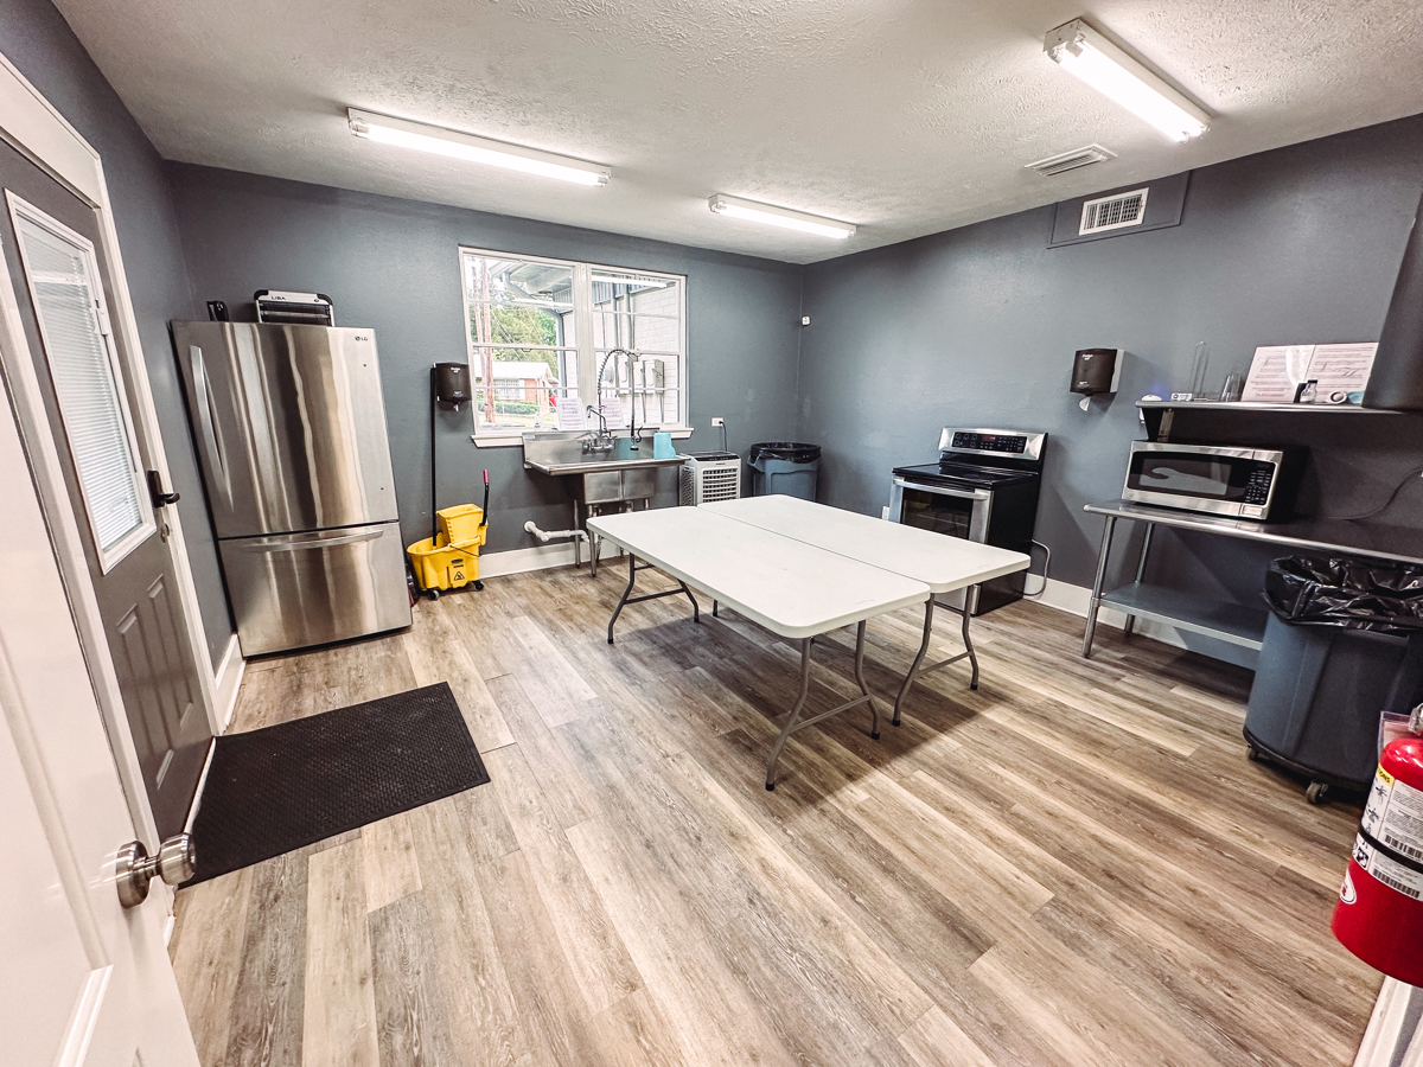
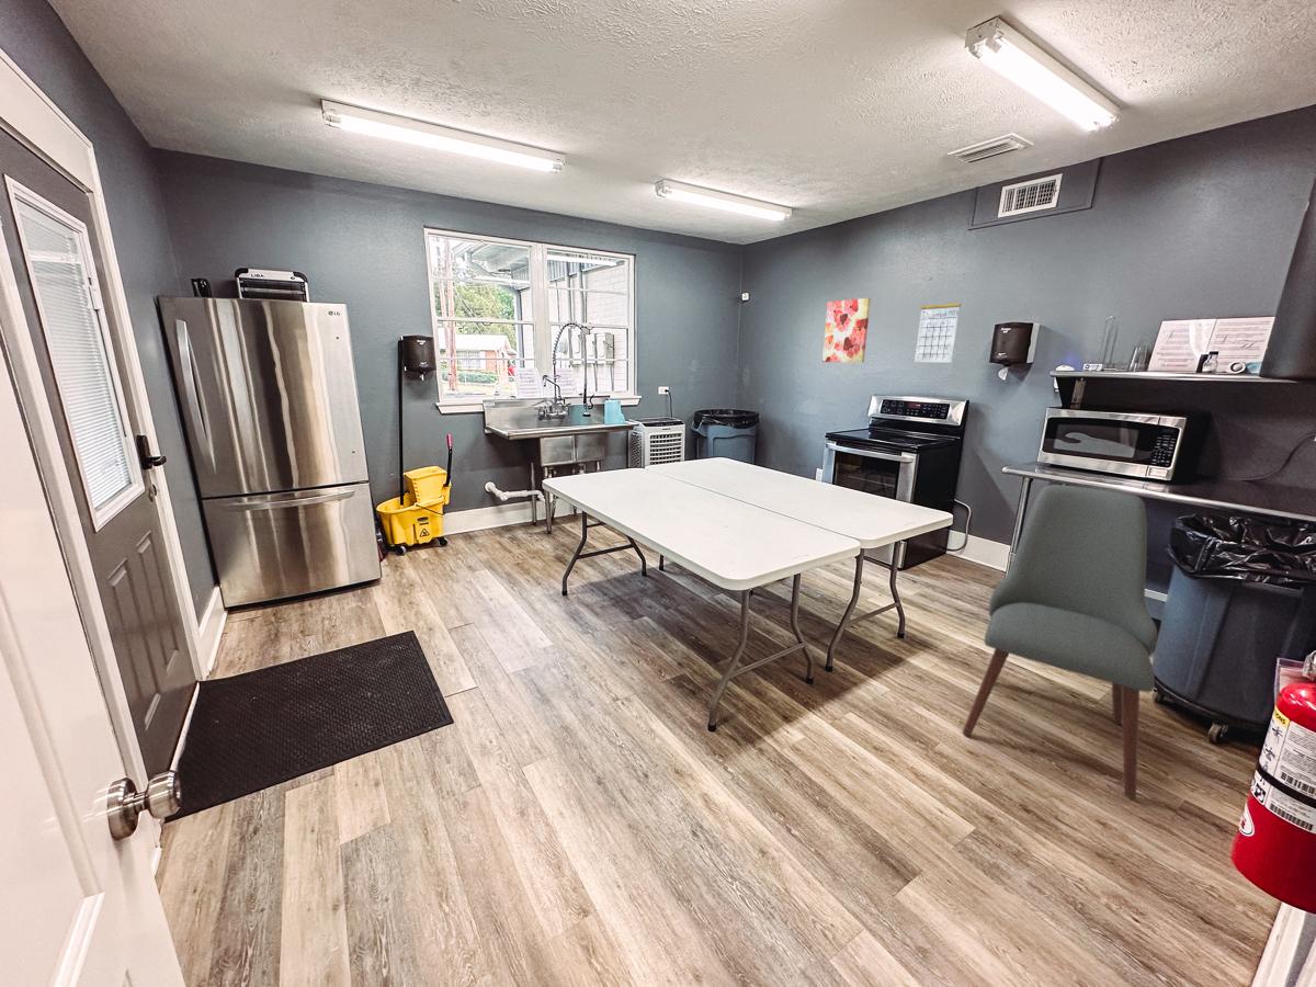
+ calendar [914,291,962,363]
+ chair [962,484,1158,799]
+ wall art [821,297,872,363]
